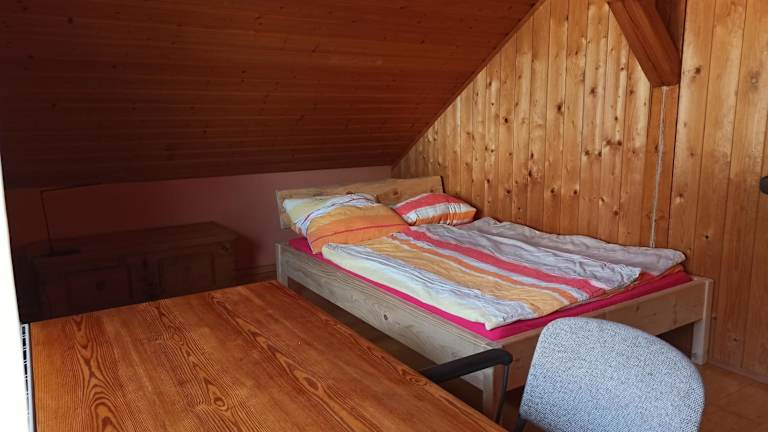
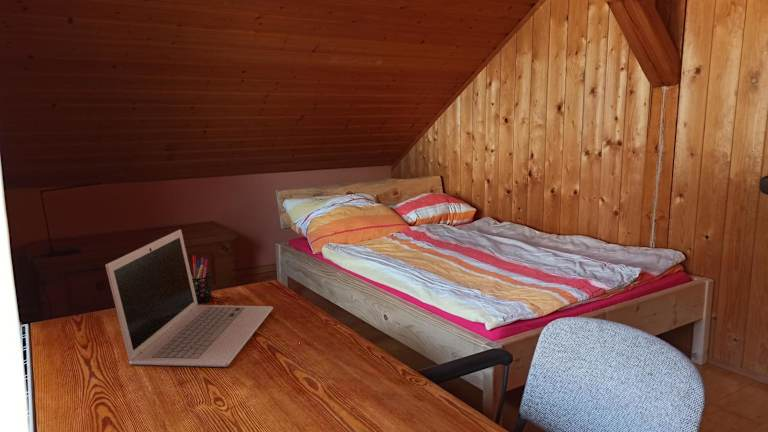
+ pen holder [191,255,213,304]
+ laptop [105,229,274,368]
